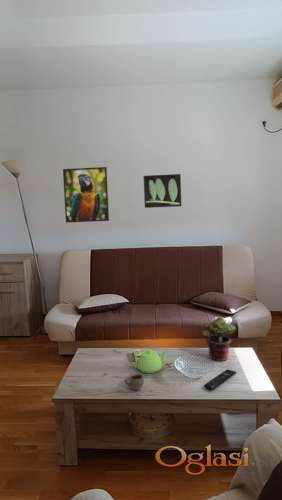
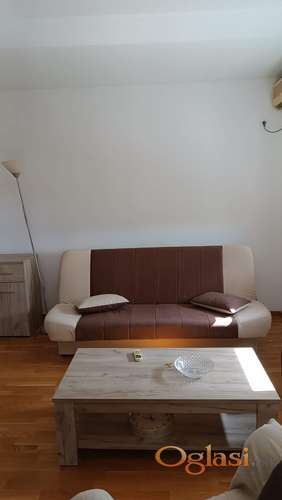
- teapot [133,349,169,374]
- cup [123,373,145,391]
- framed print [62,166,110,224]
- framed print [143,173,182,209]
- remote control [203,368,237,391]
- potted plant [202,315,237,362]
